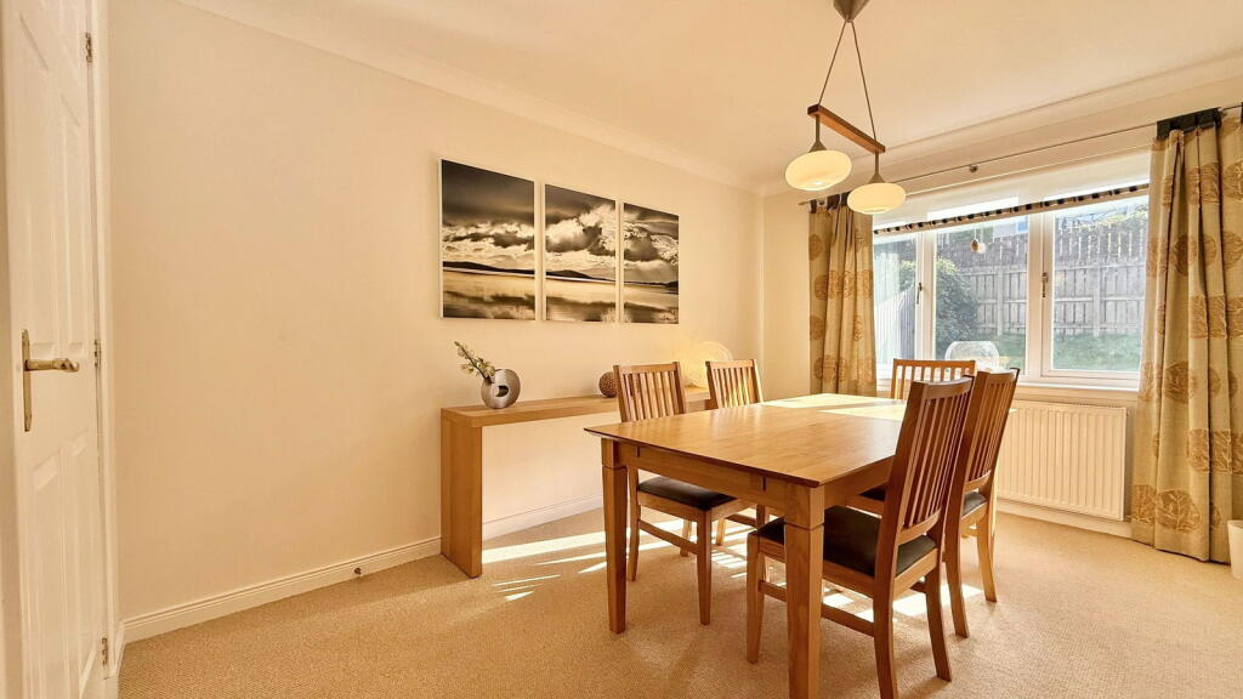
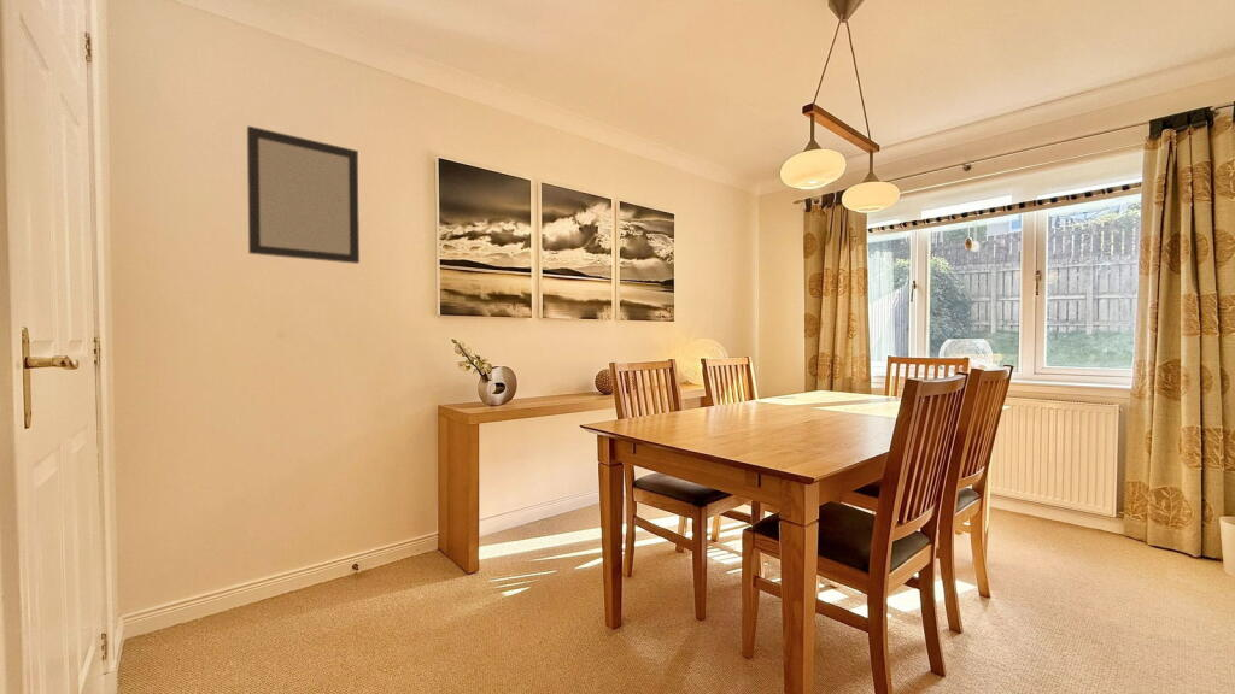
+ home mirror [246,125,361,265]
